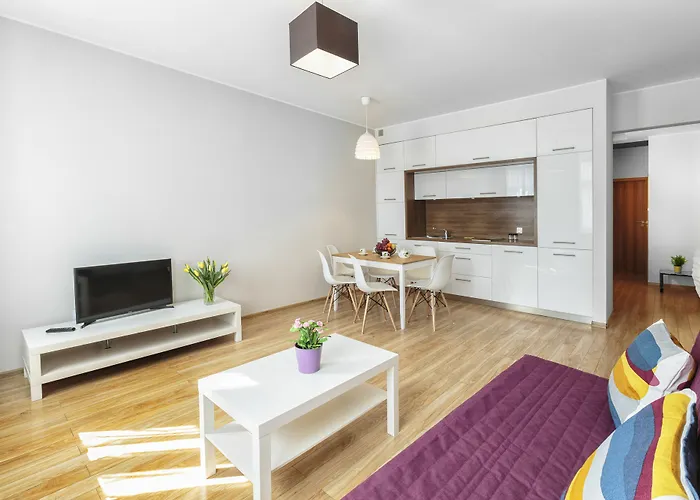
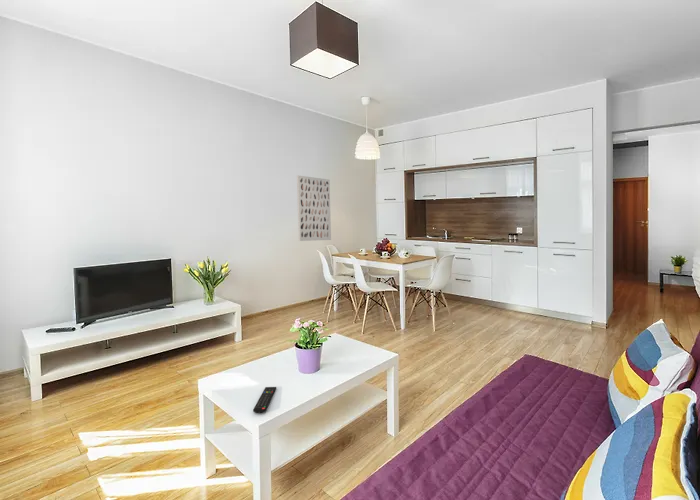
+ wall art [296,174,332,242]
+ remote control [252,386,277,414]
